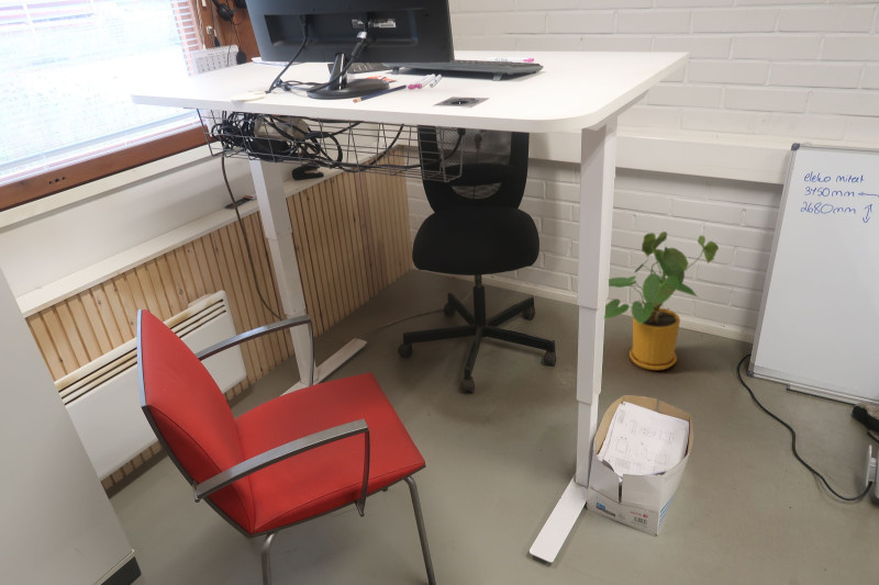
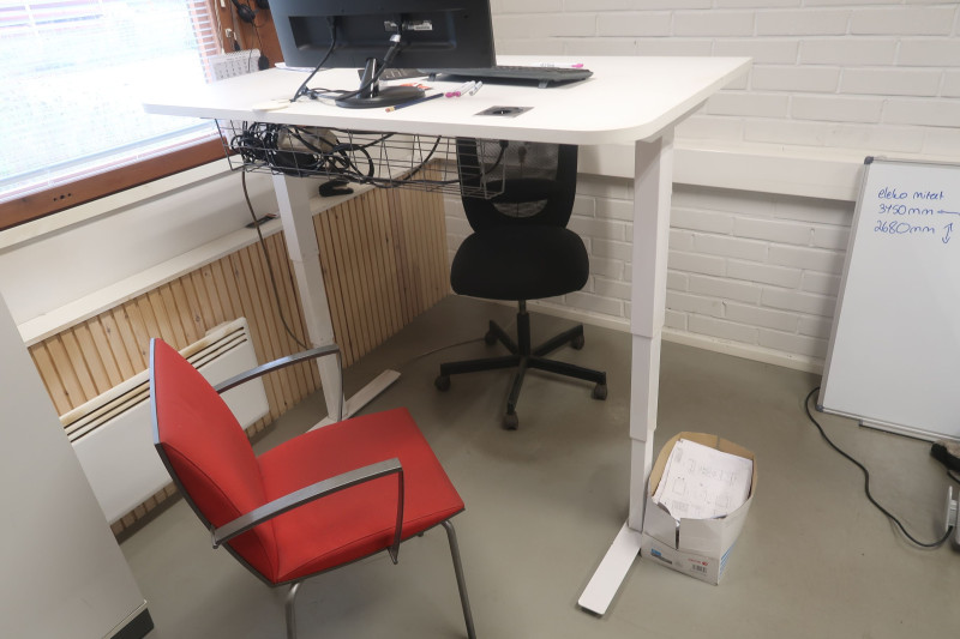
- house plant [603,230,720,371]
